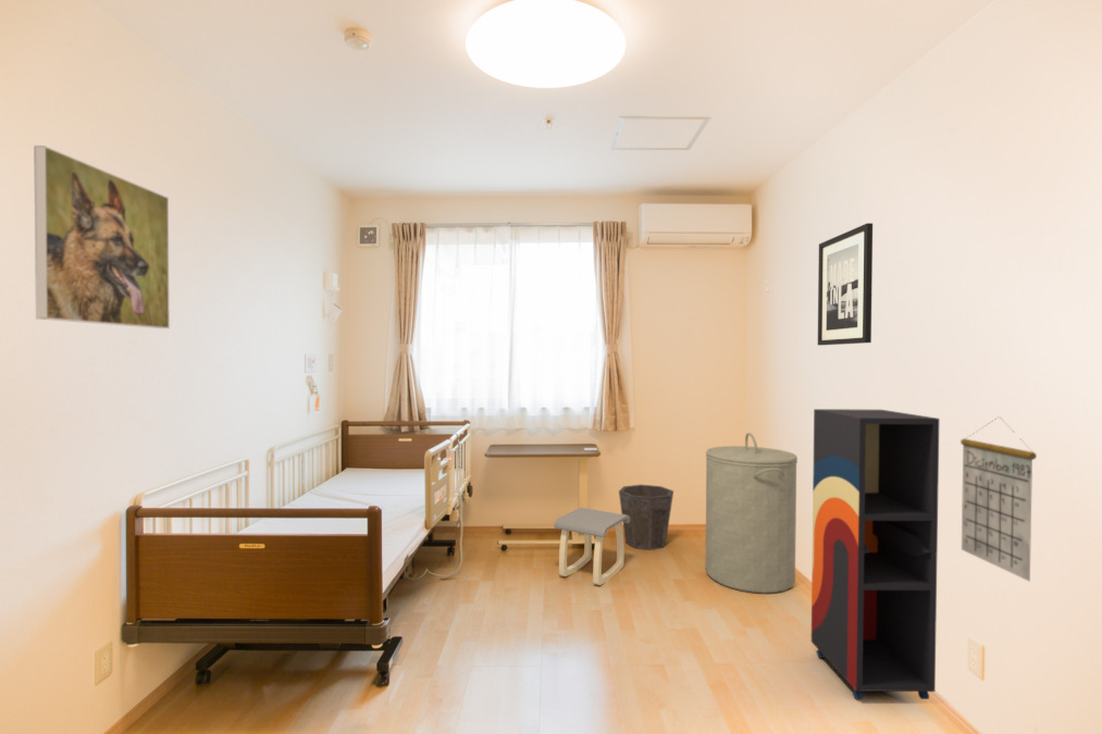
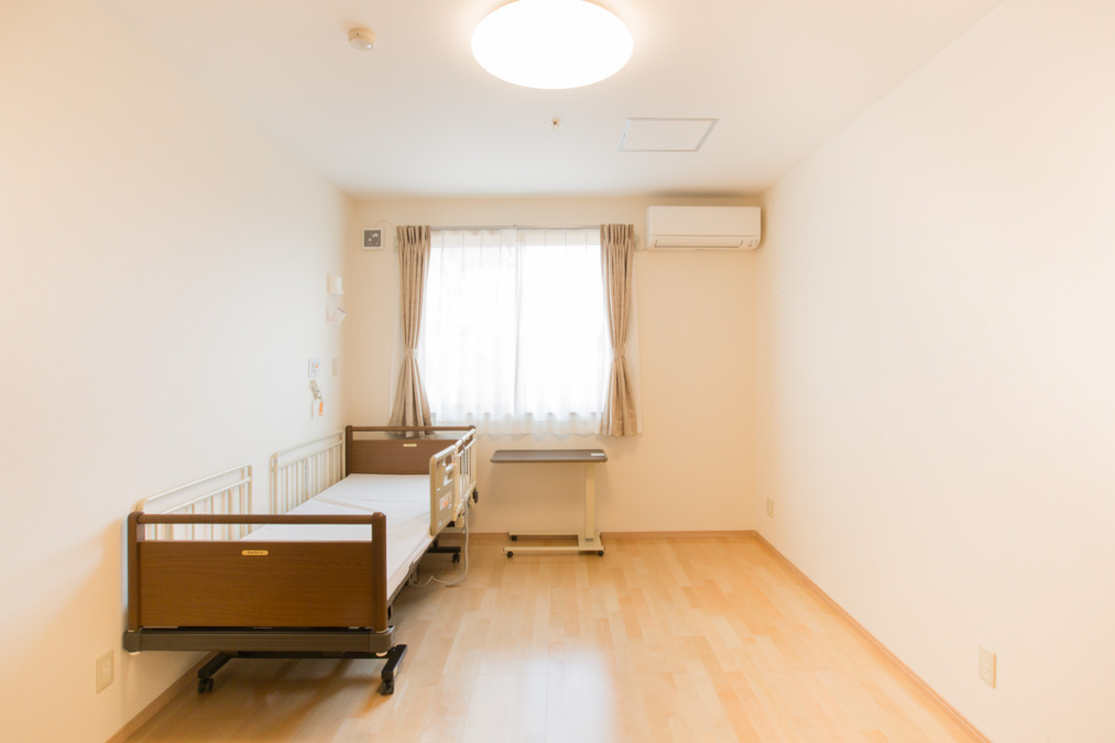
- wall art [817,222,874,346]
- stool [554,507,630,586]
- laundry hamper [704,432,798,595]
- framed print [33,145,171,329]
- waste bin [618,484,674,551]
- shelving unit [810,408,940,700]
- calendar [959,415,1038,583]
